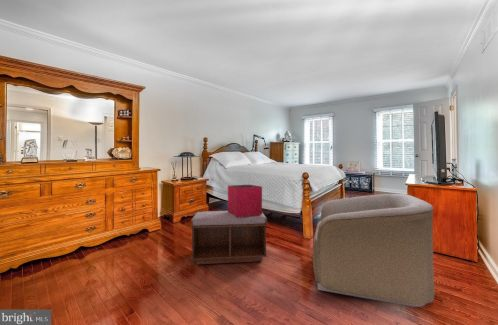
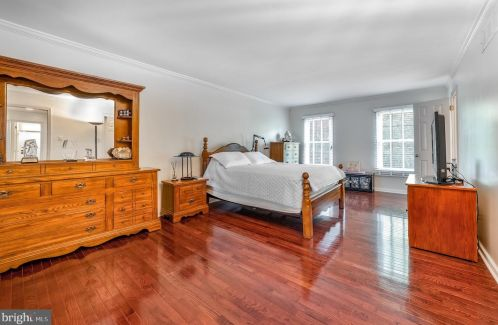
- storage bin [227,184,263,217]
- bench [190,210,268,265]
- armchair [312,193,435,308]
